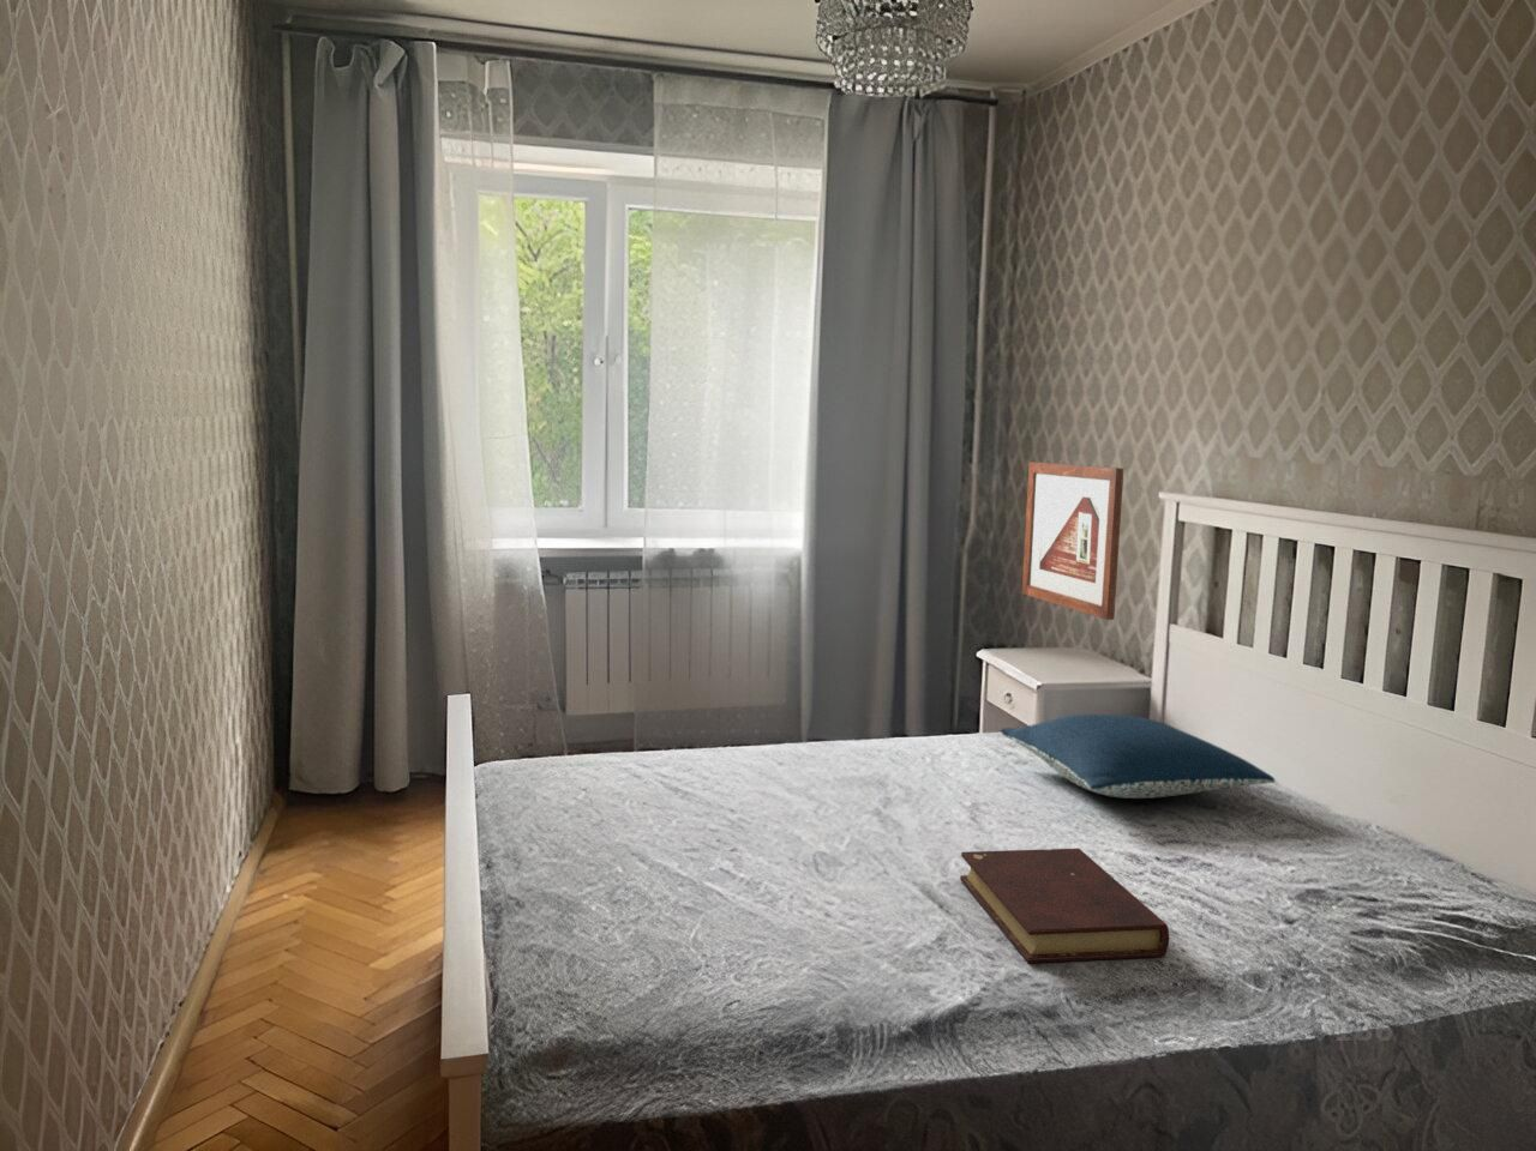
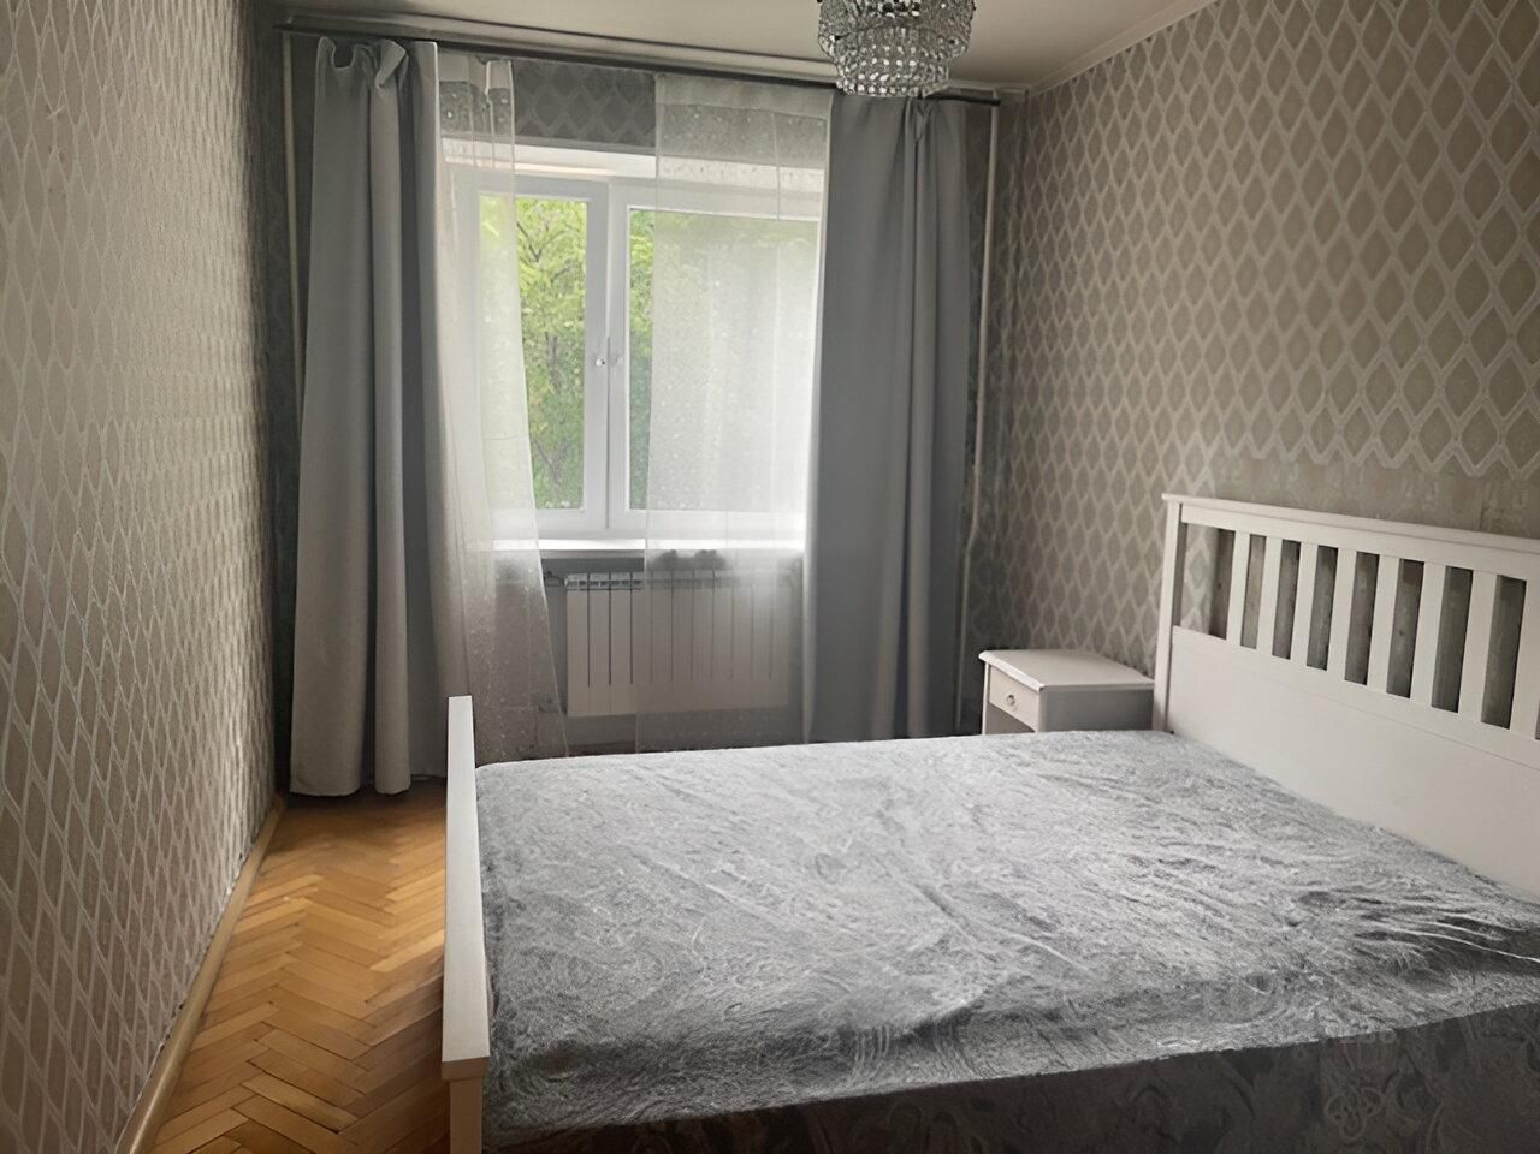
- book [959,848,1170,964]
- picture frame [1021,461,1125,621]
- pillow [999,713,1277,799]
